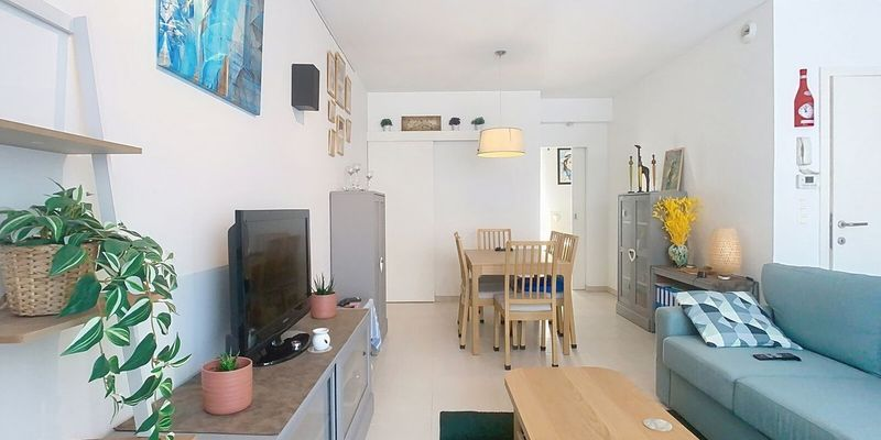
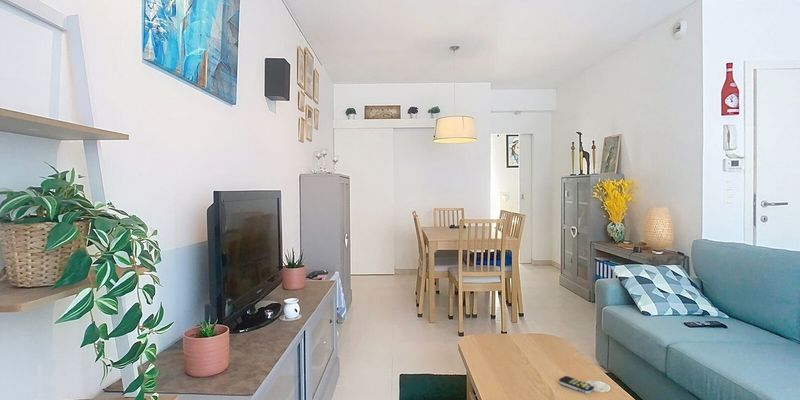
+ remote control [558,375,595,395]
